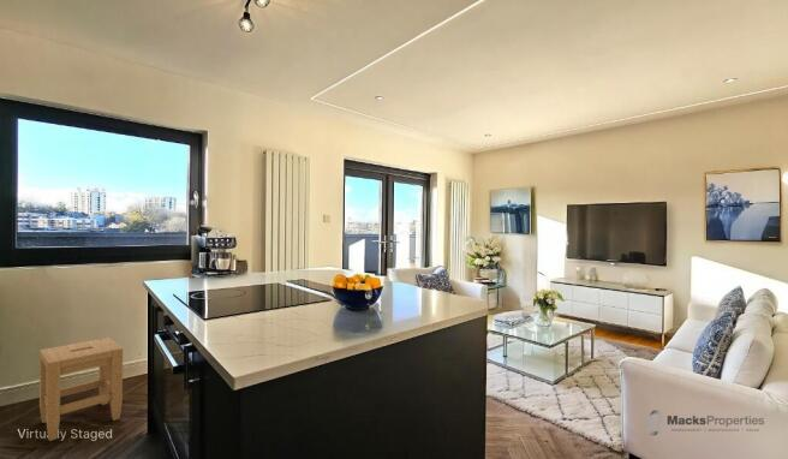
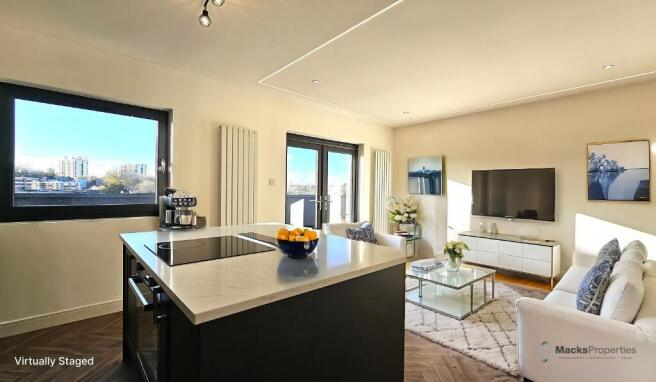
- stool [38,336,124,442]
